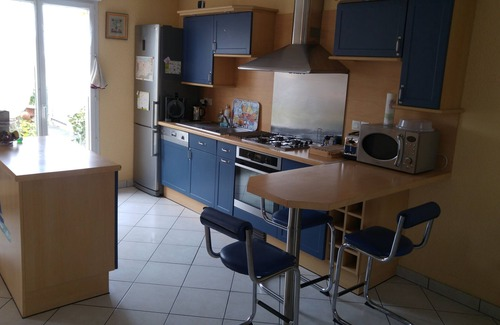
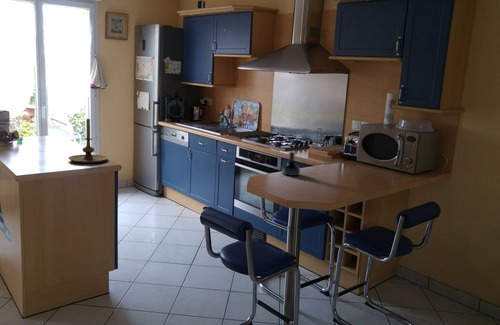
+ tequila bottle [281,151,301,177]
+ candle holder [68,118,109,164]
